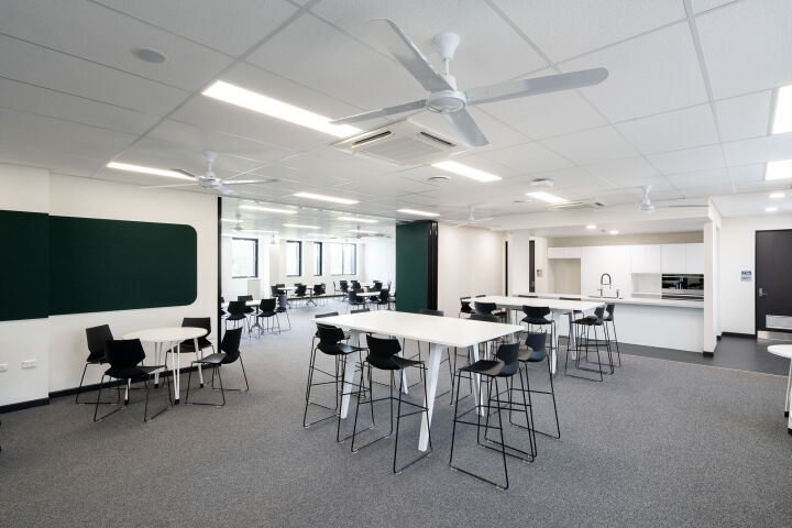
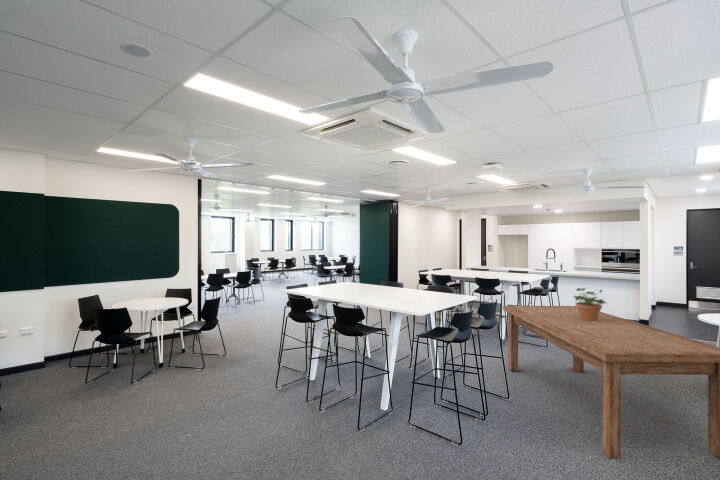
+ dining table [502,305,720,461]
+ potted plant [572,287,608,321]
